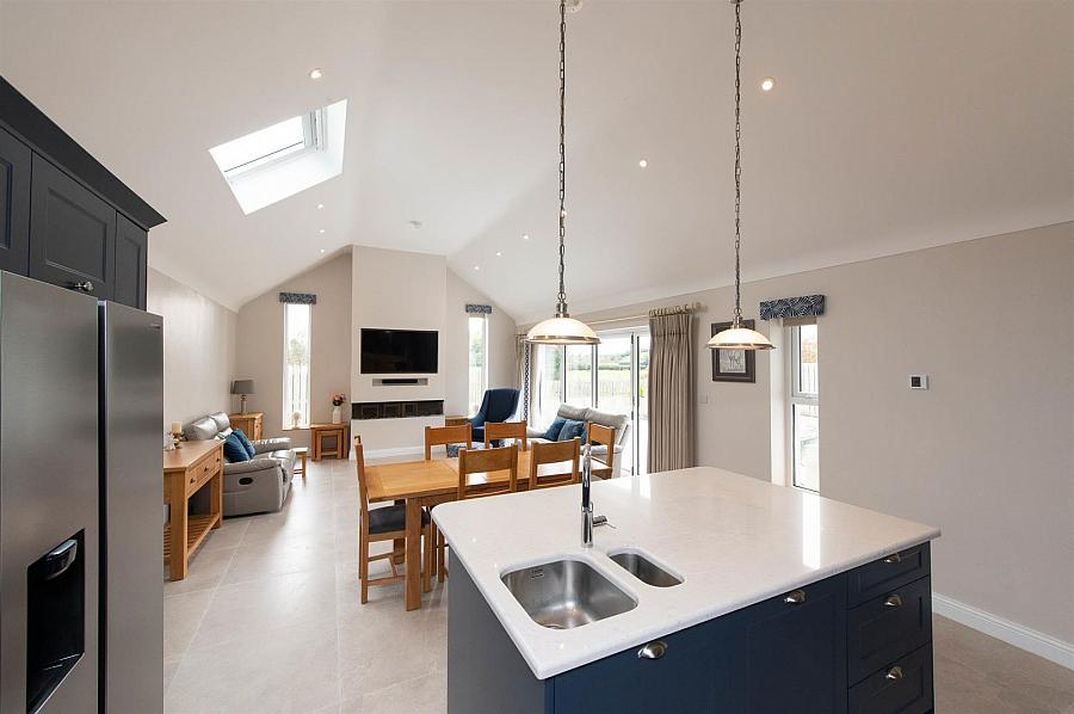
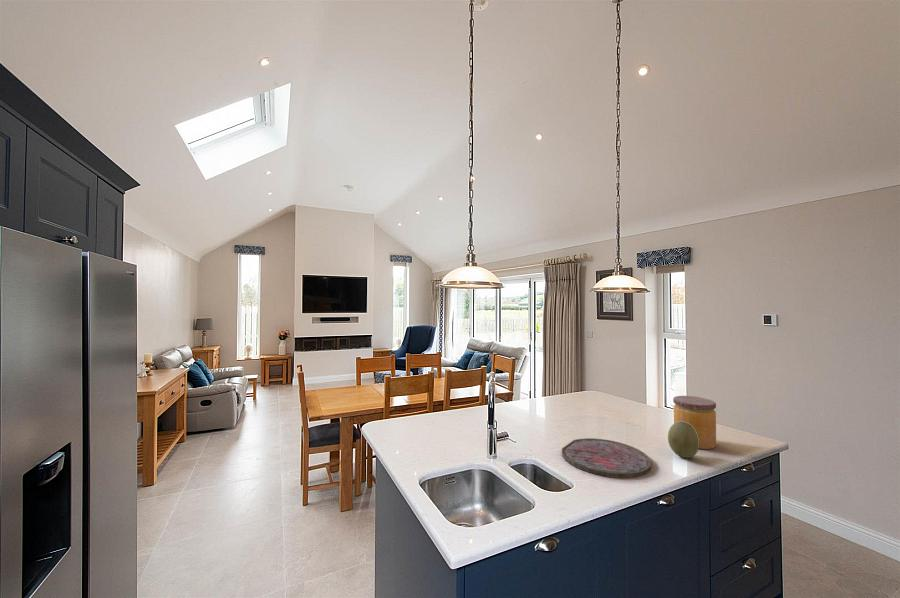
+ cutting board [561,437,652,479]
+ fruit [667,421,699,459]
+ jar [672,395,717,450]
